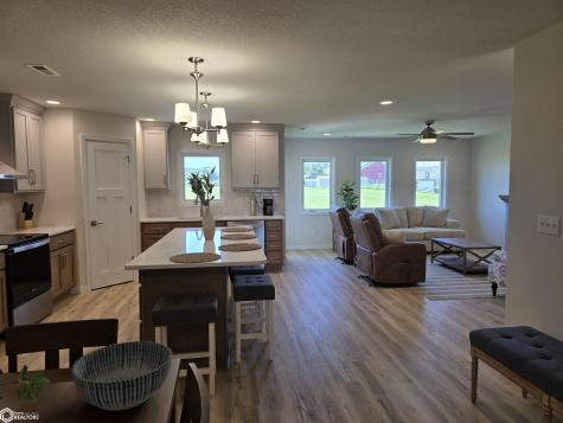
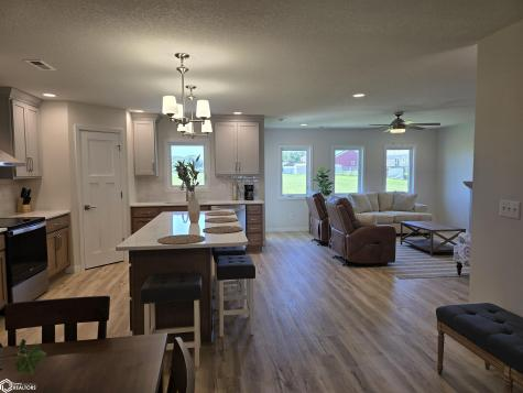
- bowl [70,340,173,411]
